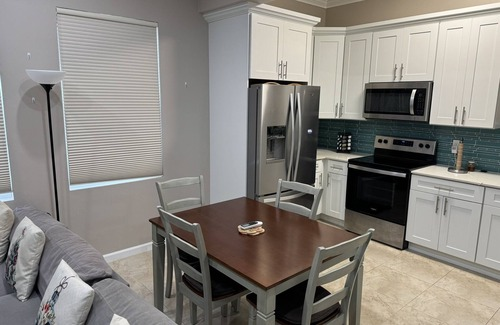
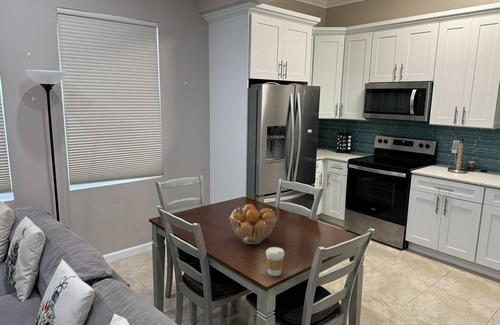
+ coffee cup [265,246,285,277]
+ fruit basket [229,203,277,245]
